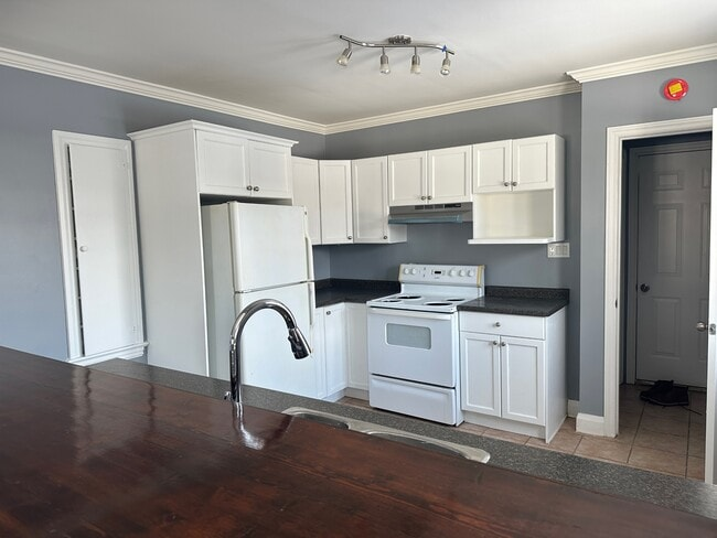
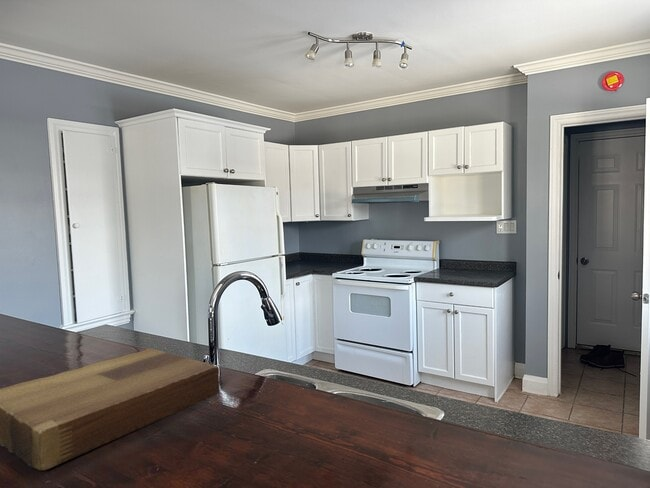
+ cutting board [0,347,220,471]
